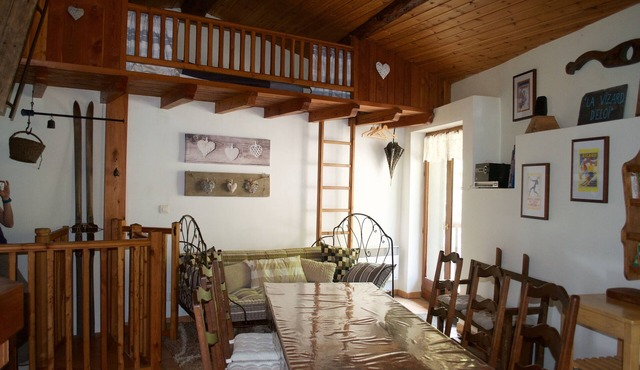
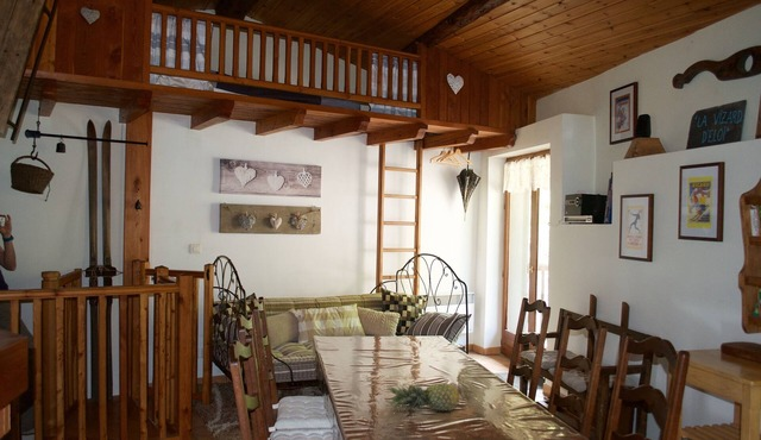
+ fruit [385,382,460,413]
